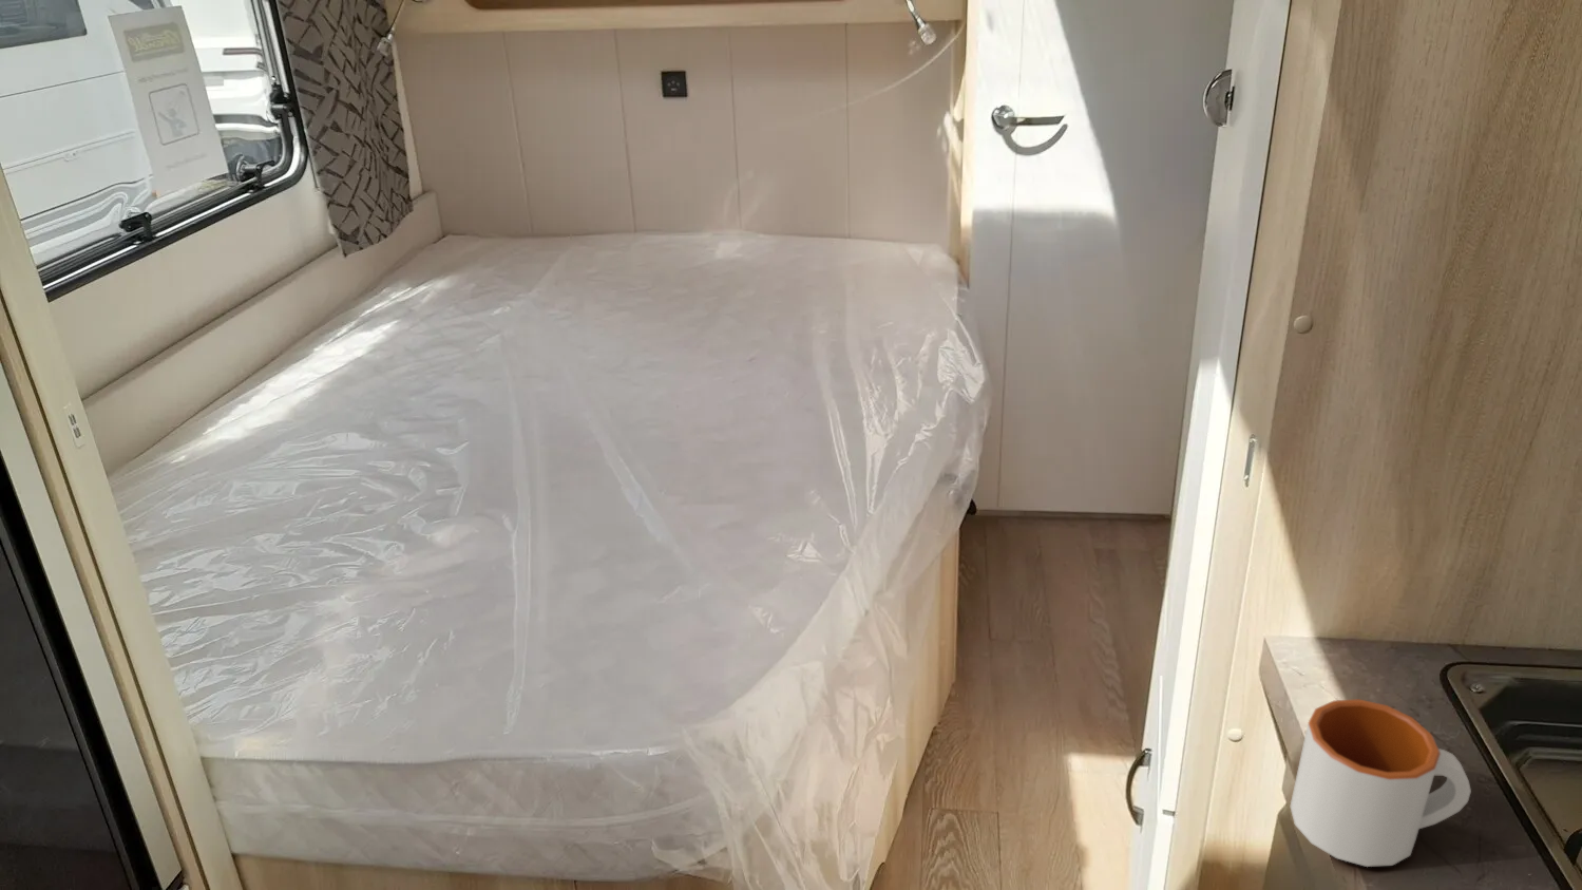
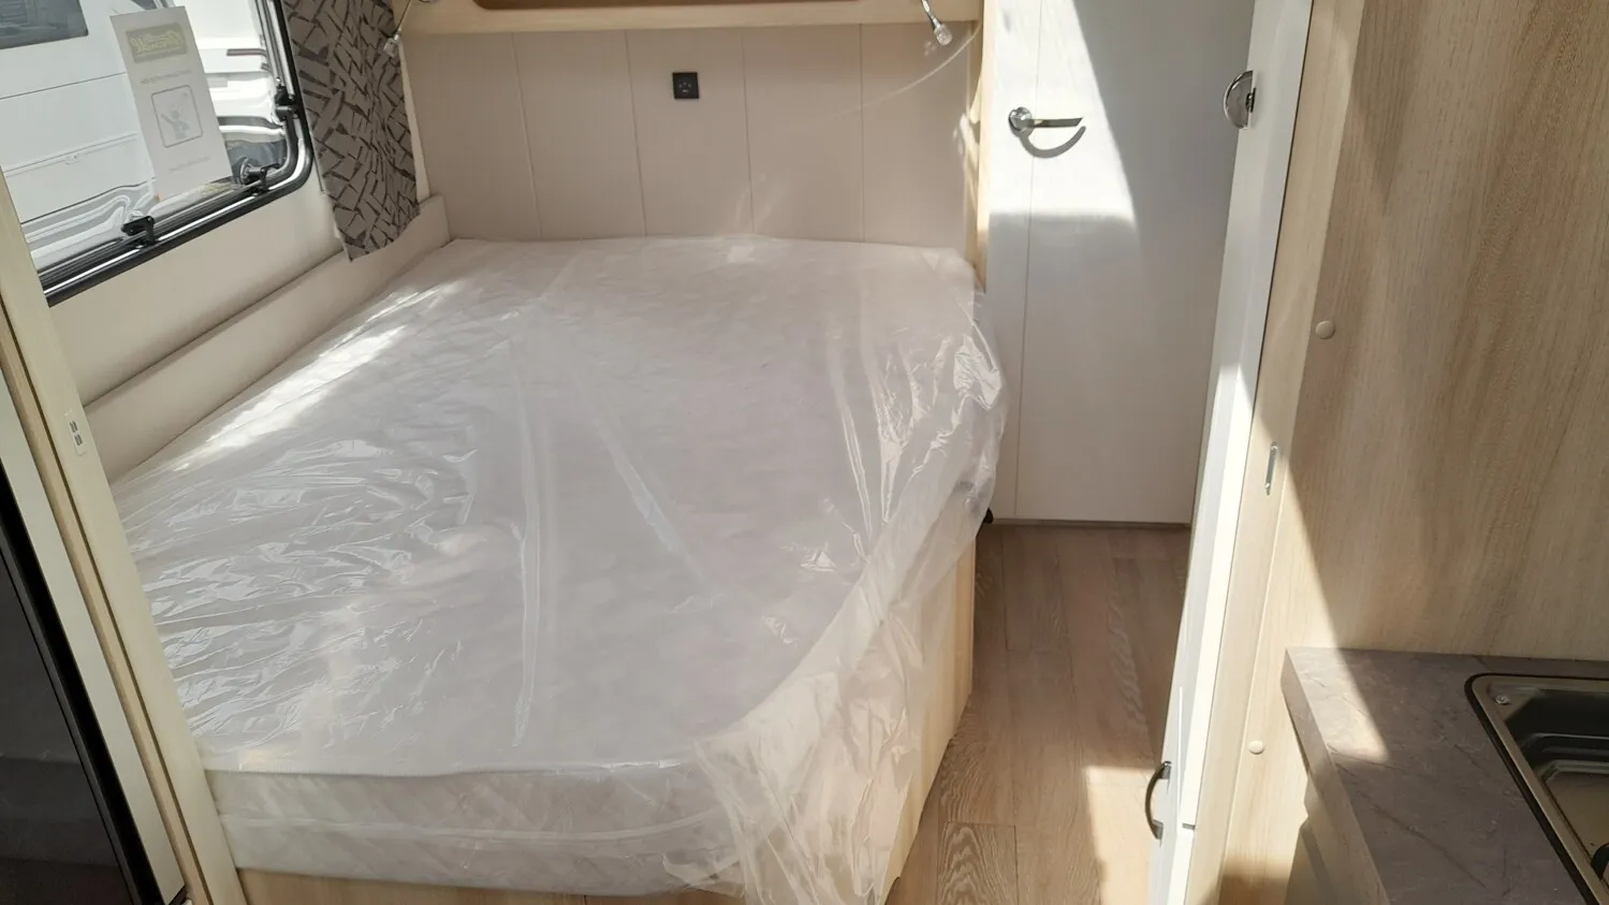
- mug [1290,699,1472,868]
